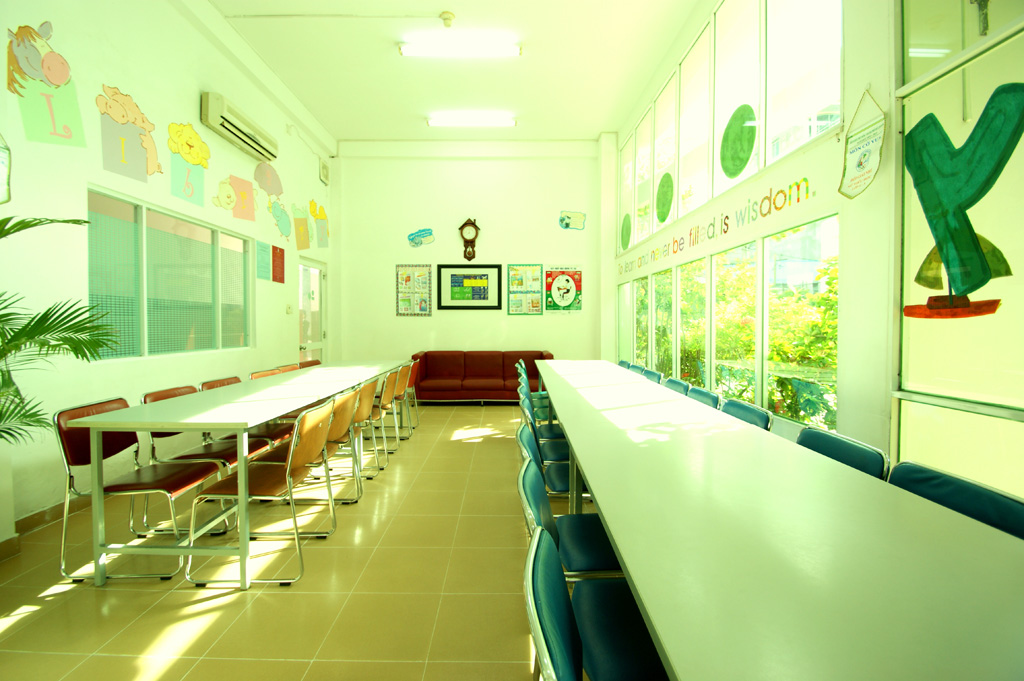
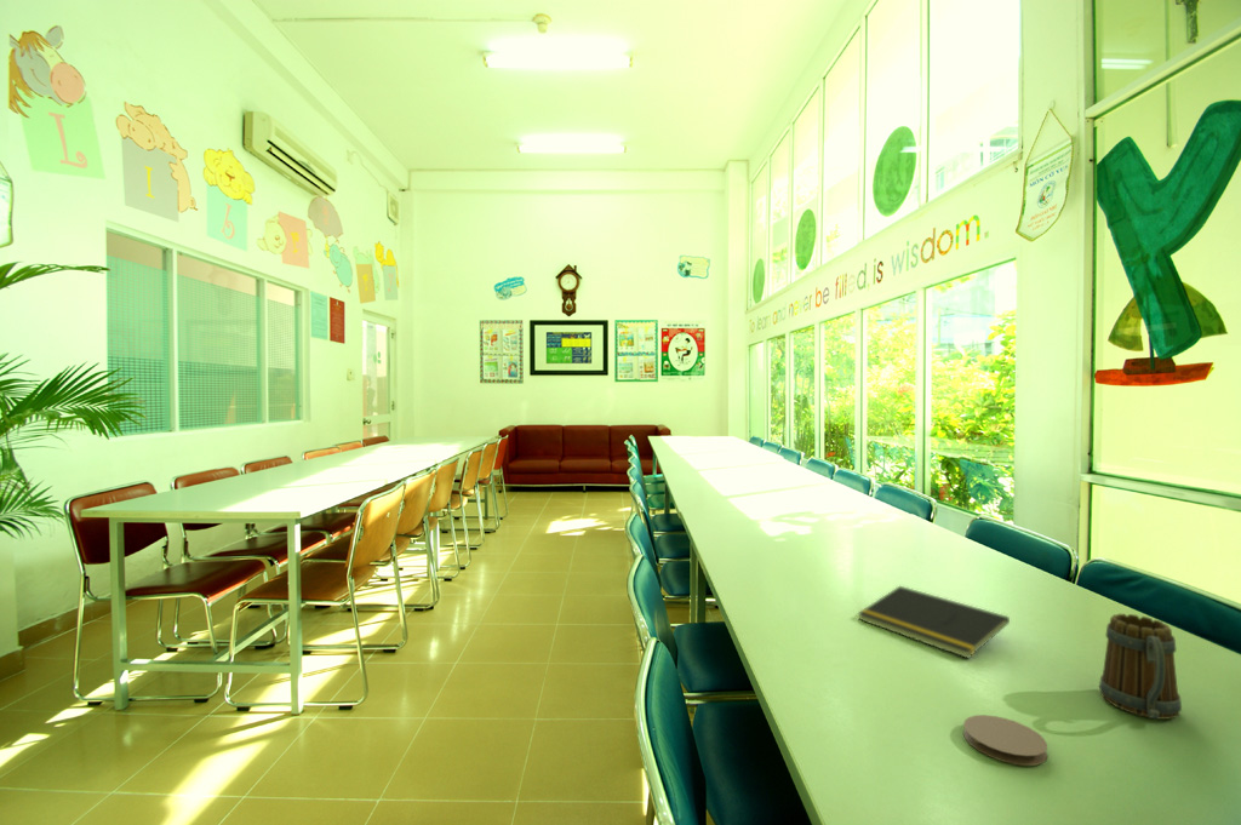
+ notepad [857,585,1011,659]
+ mug [1098,613,1183,721]
+ coaster [962,714,1048,767]
